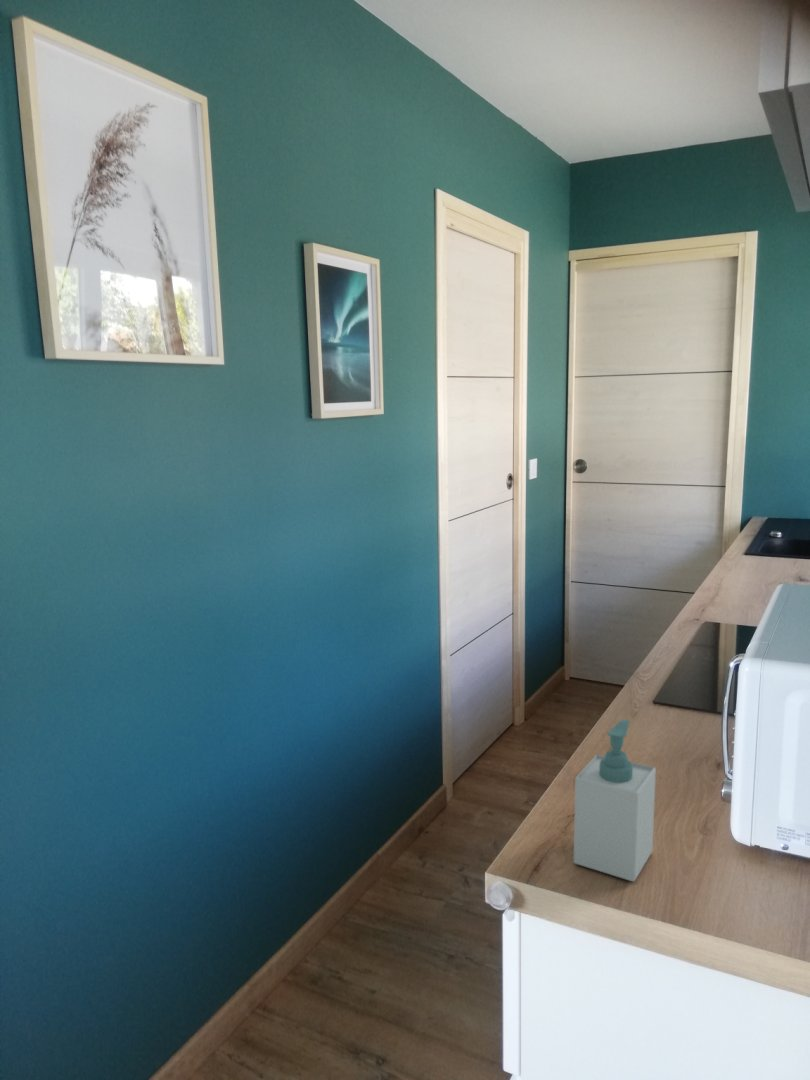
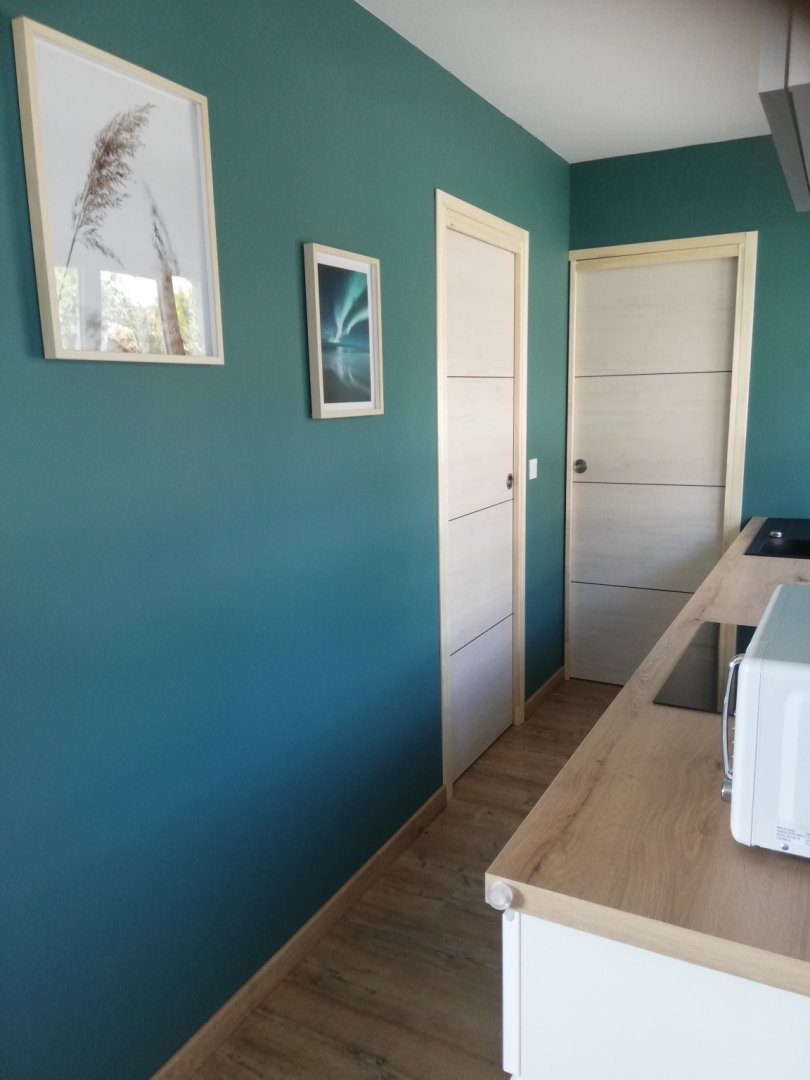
- soap bottle [573,719,657,883]
